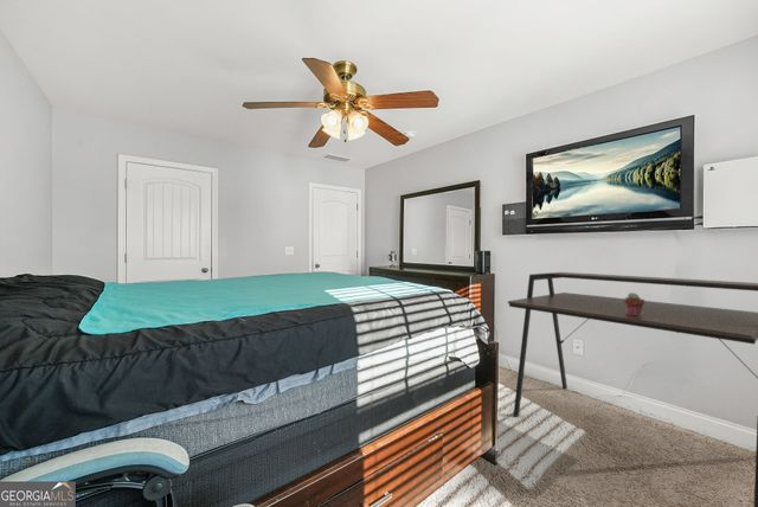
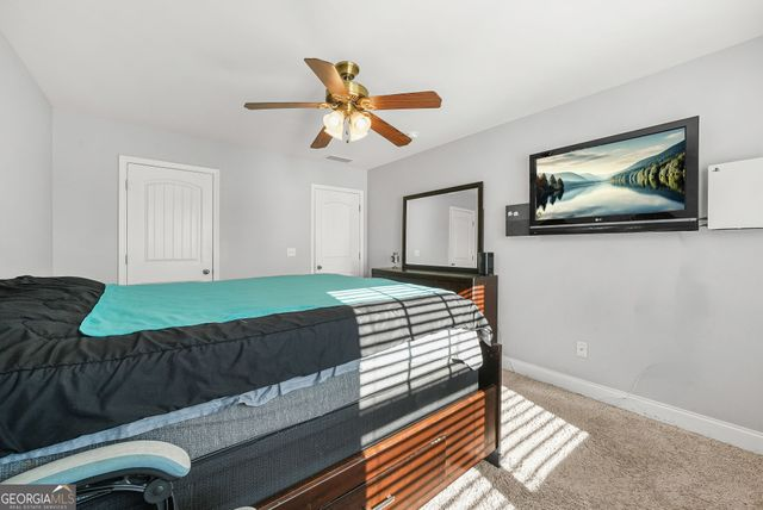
- potted succulent [623,291,645,316]
- desk [507,271,758,507]
